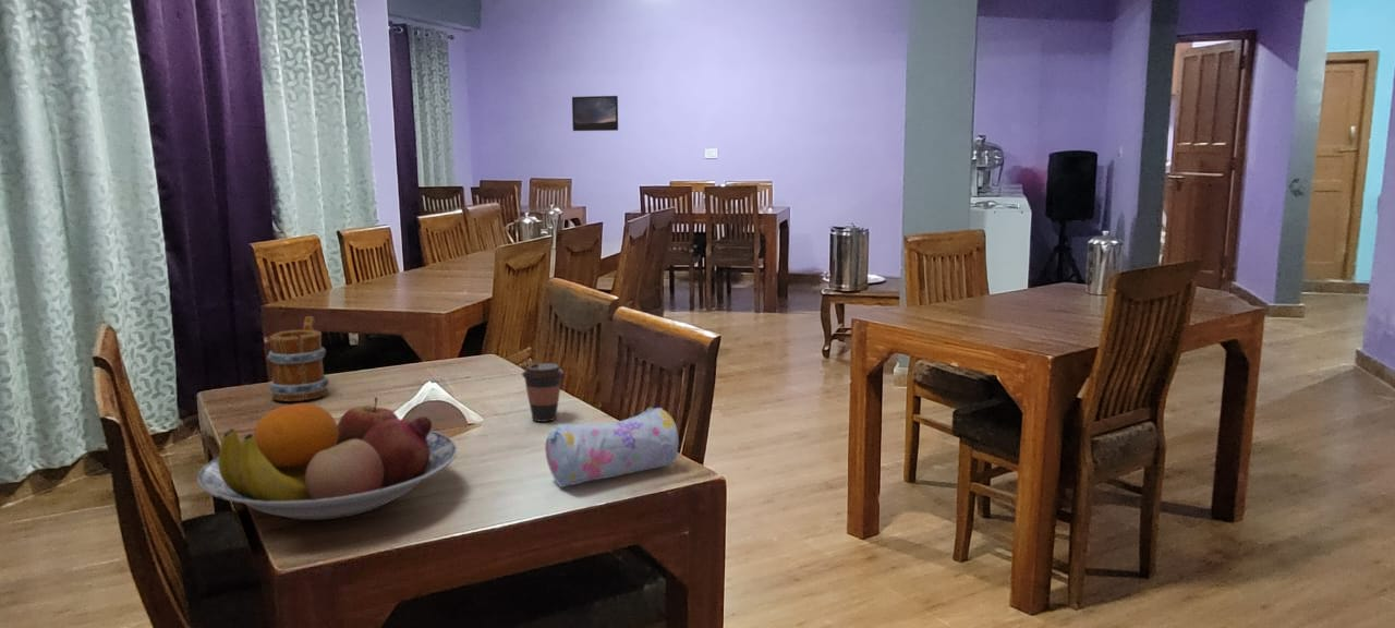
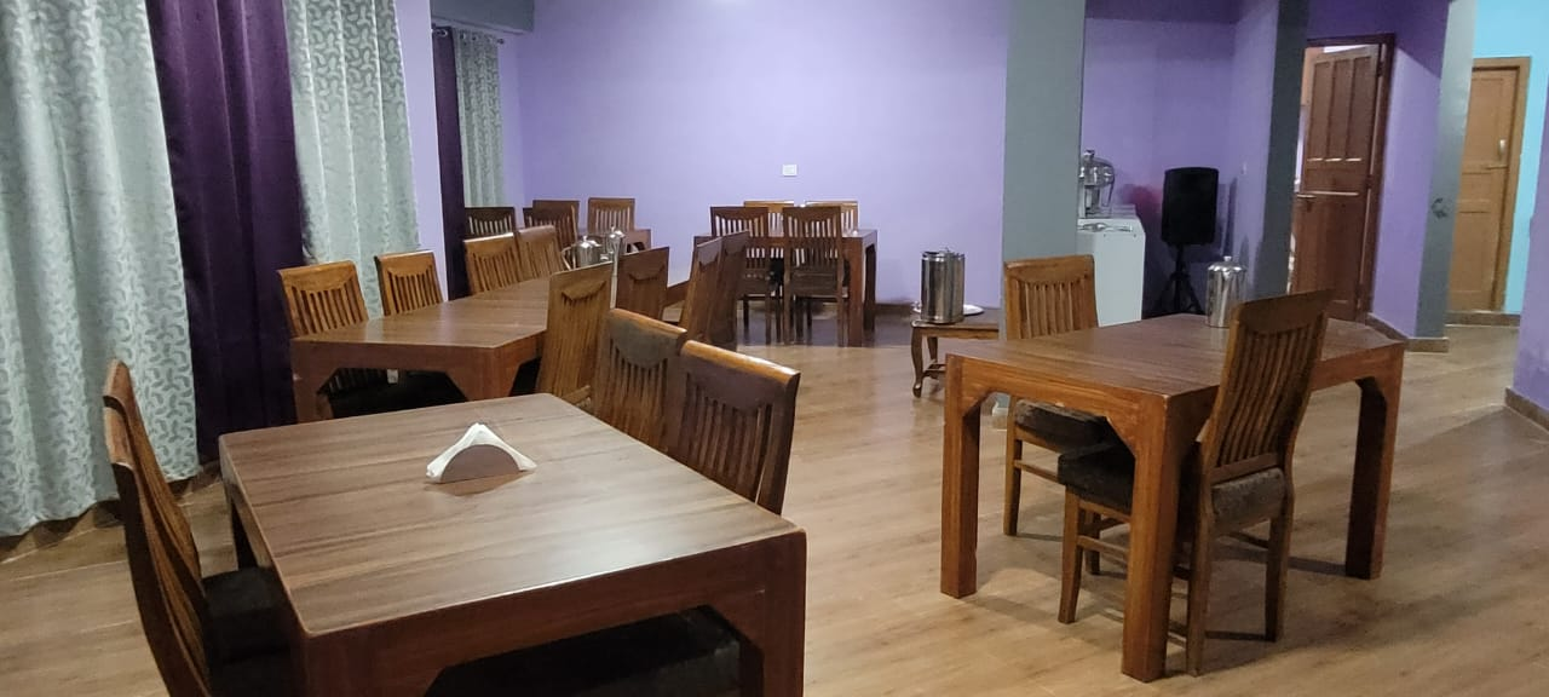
- fruit bowl [196,396,458,521]
- mug [266,315,330,402]
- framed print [571,95,619,132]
- pencil case [544,407,680,488]
- coffee cup [521,362,565,423]
